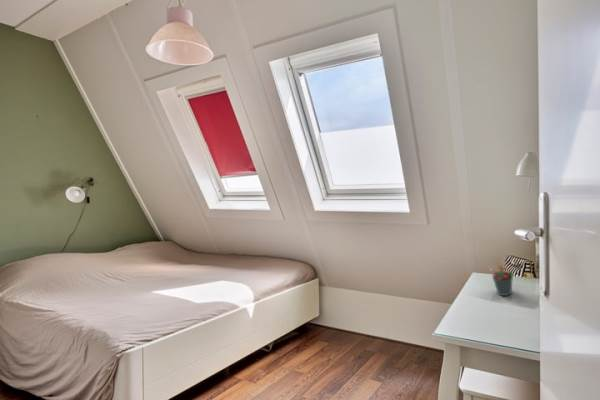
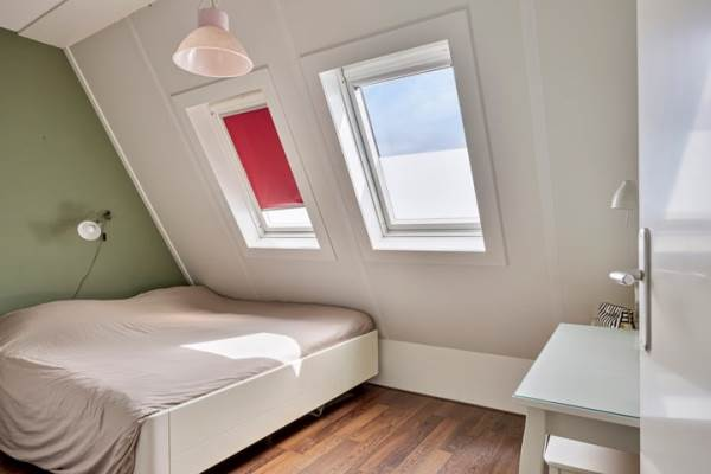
- pen holder [490,264,514,297]
